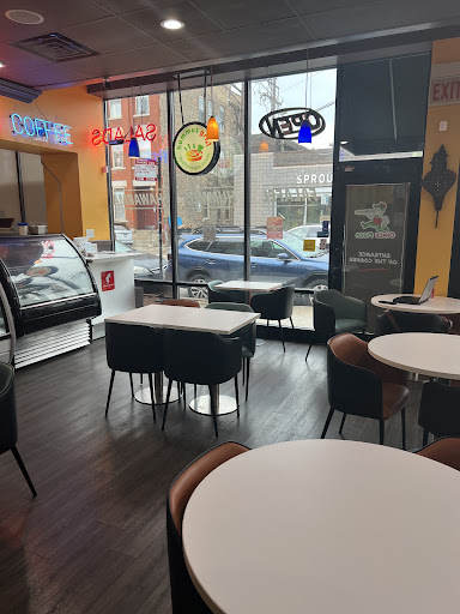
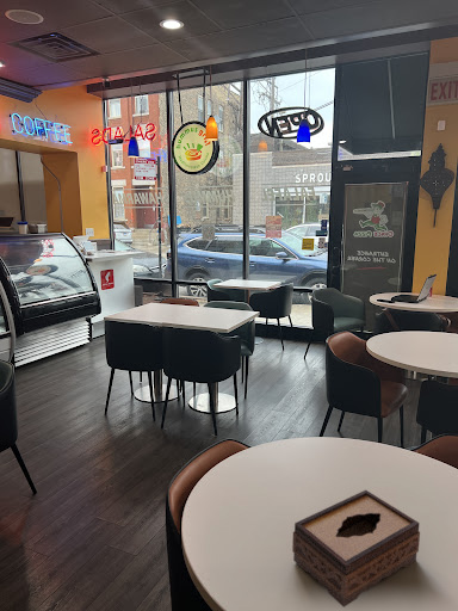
+ tissue box [291,489,421,609]
